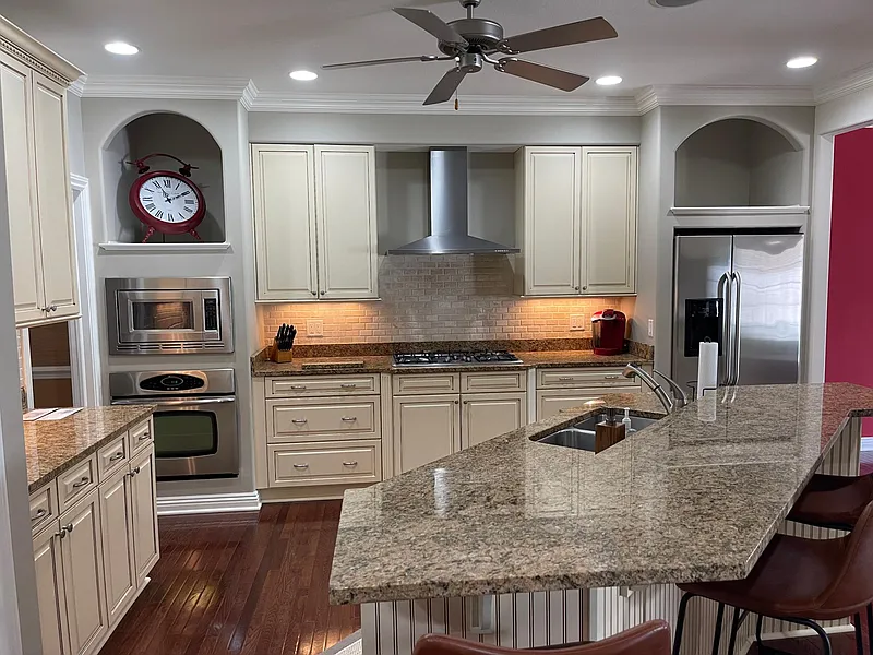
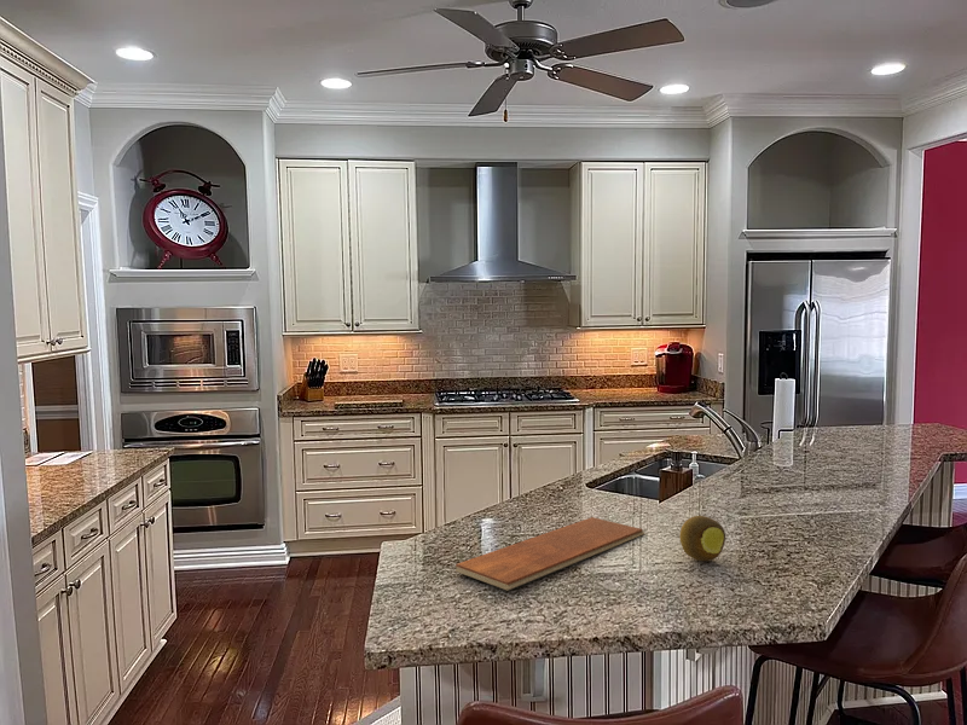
+ fruit [678,515,726,562]
+ chopping board [454,516,645,592]
